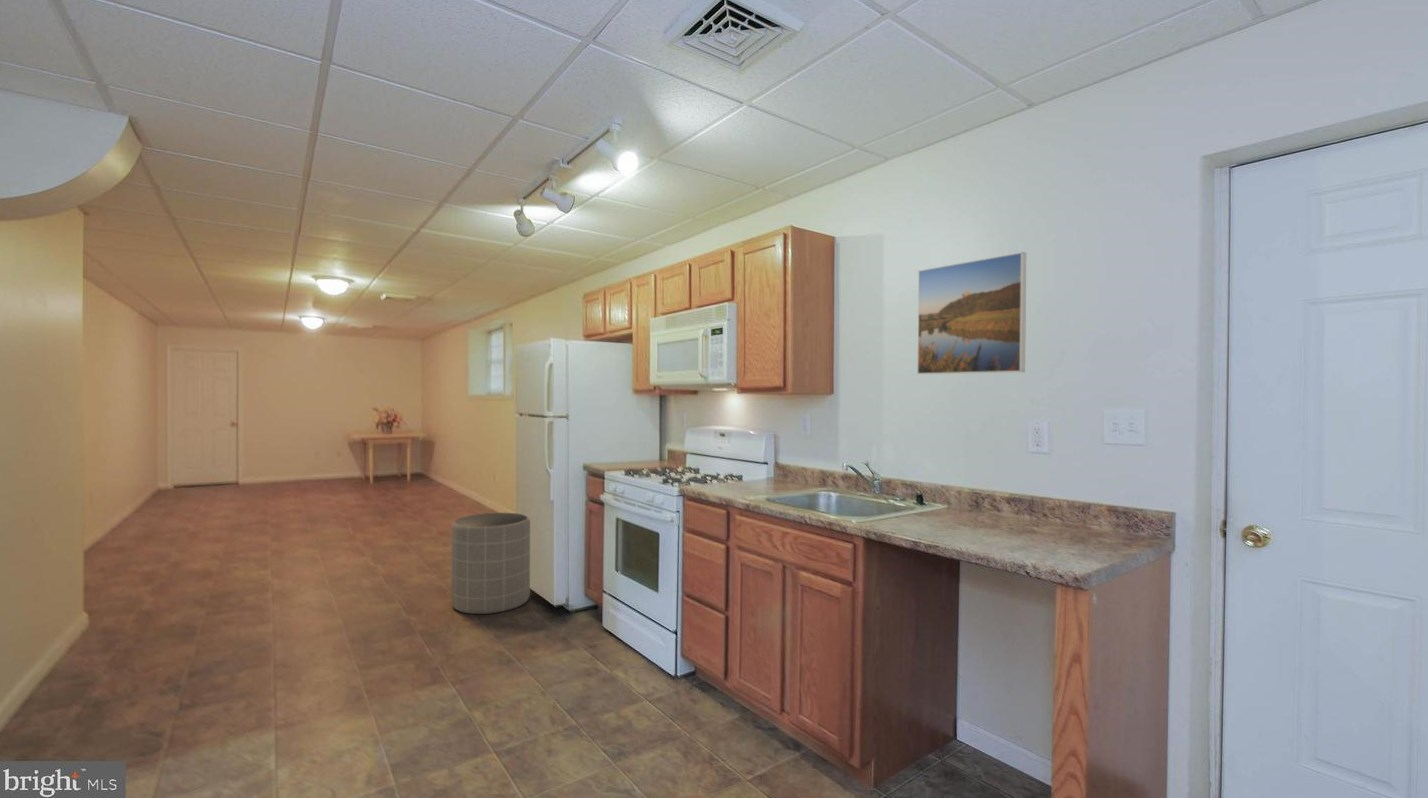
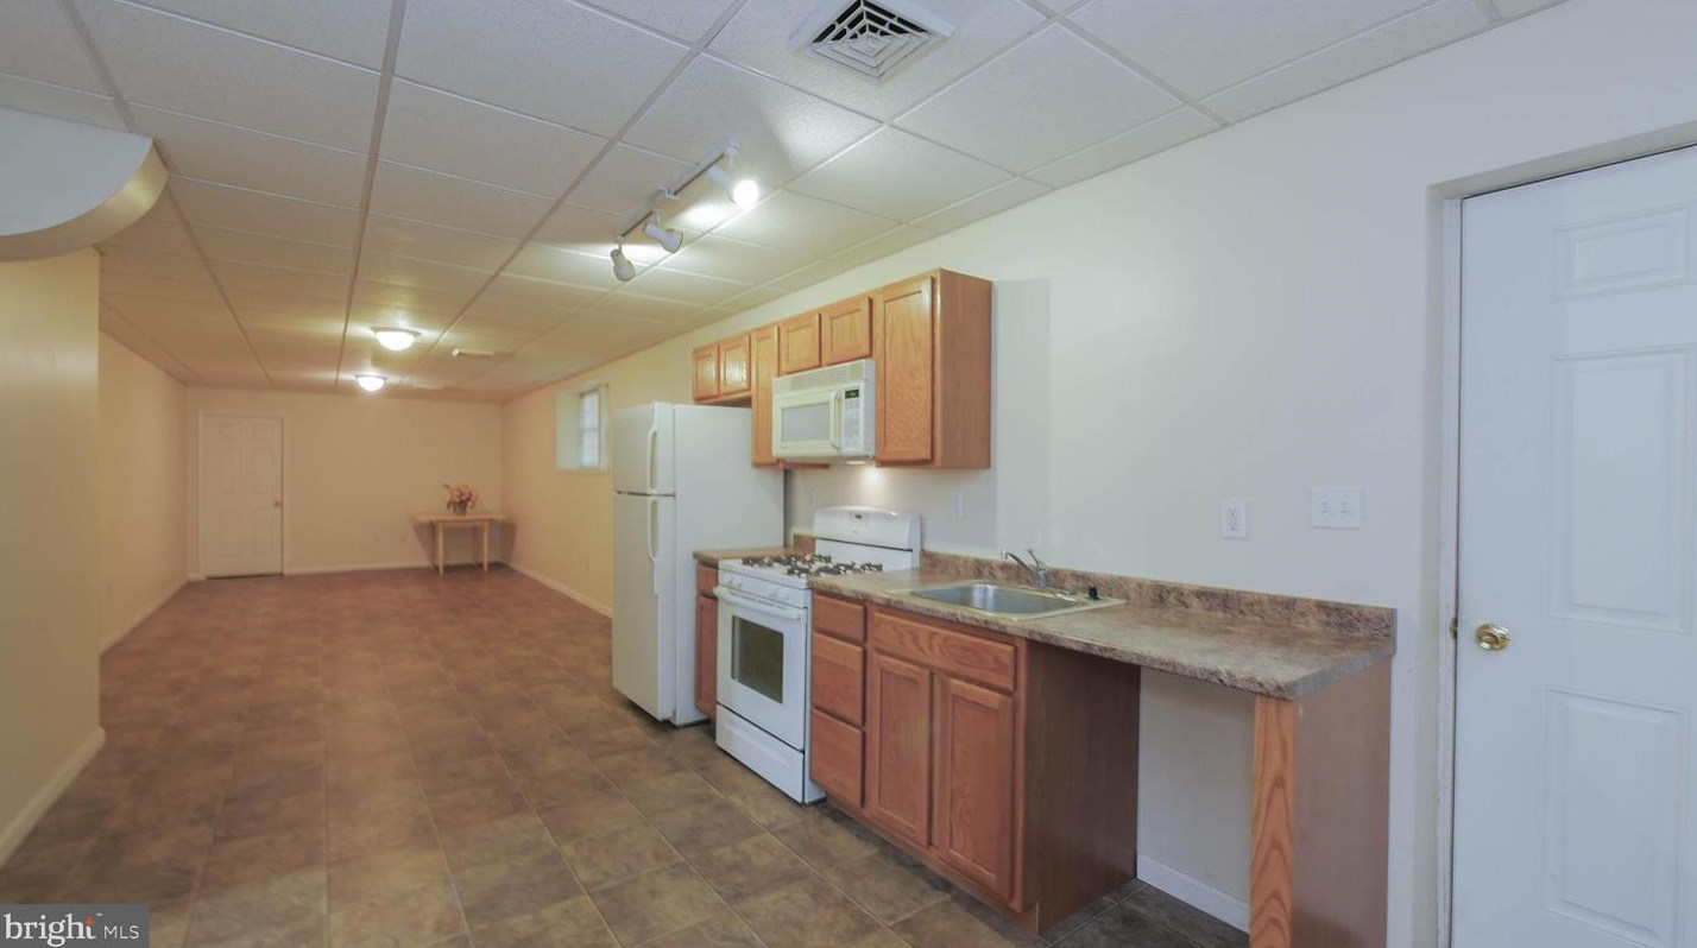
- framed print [916,251,1027,375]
- trash can [450,512,531,615]
